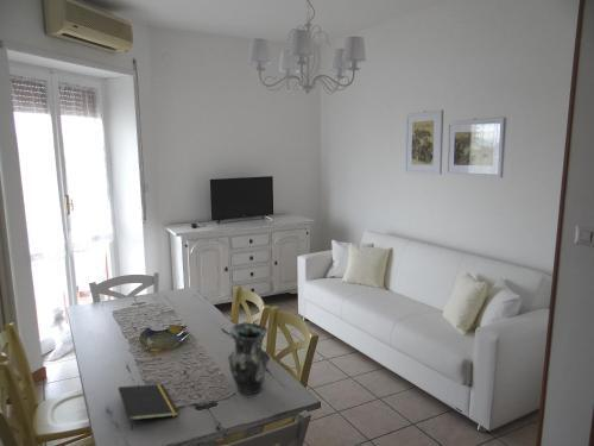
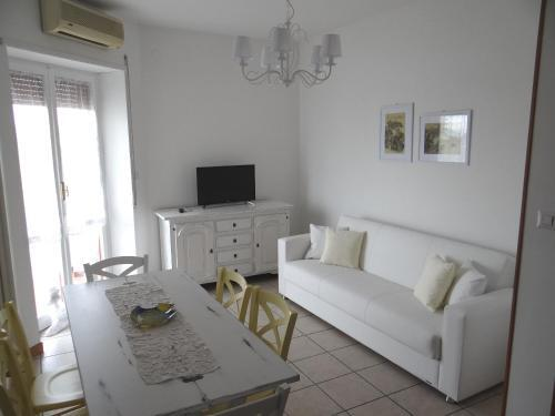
- vase [227,321,271,396]
- notepad [118,383,179,432]
